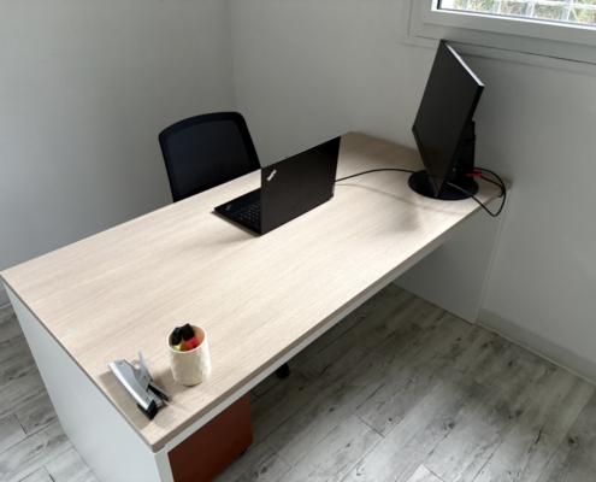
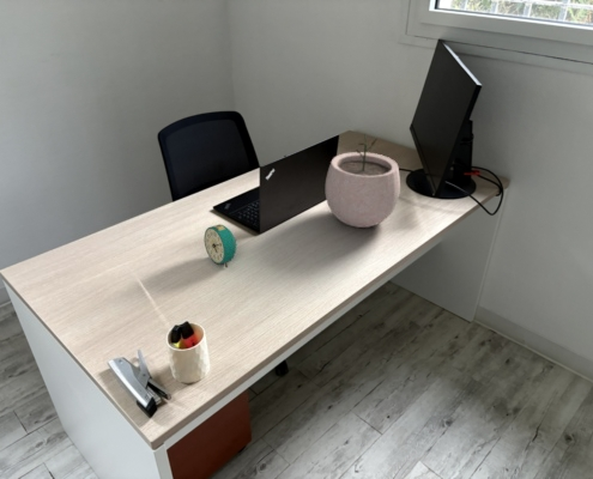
+ alarm clock [204,223,238,268]
+ plant pot [325,132,401,229]
